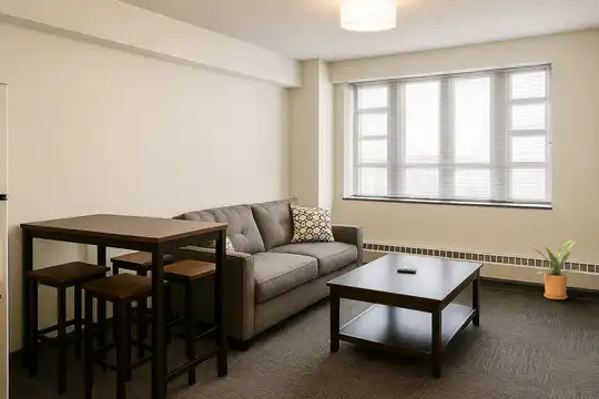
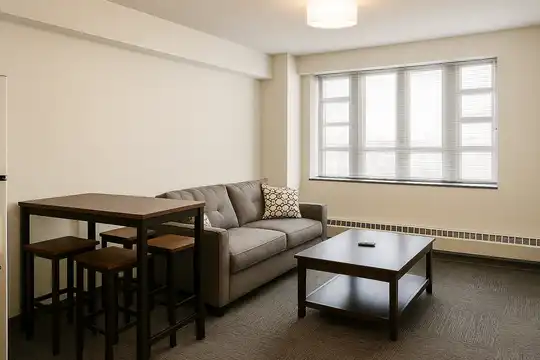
- house plant [529,239,583,300]
